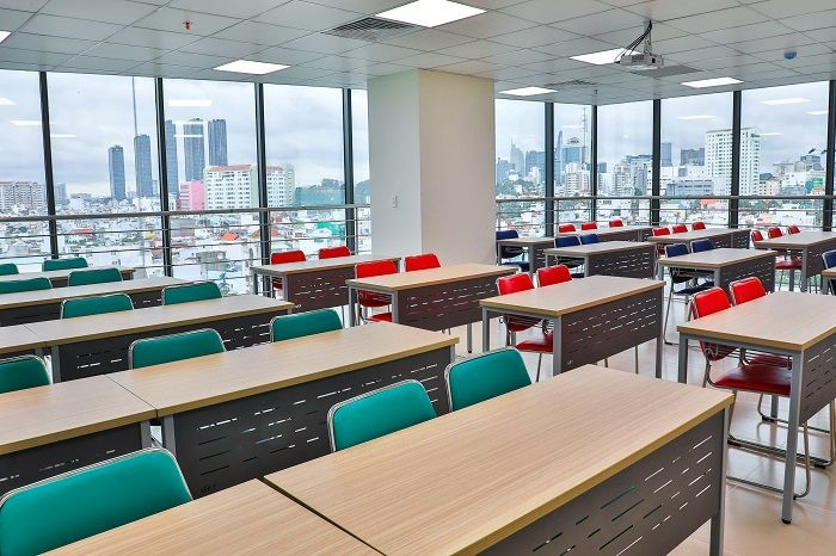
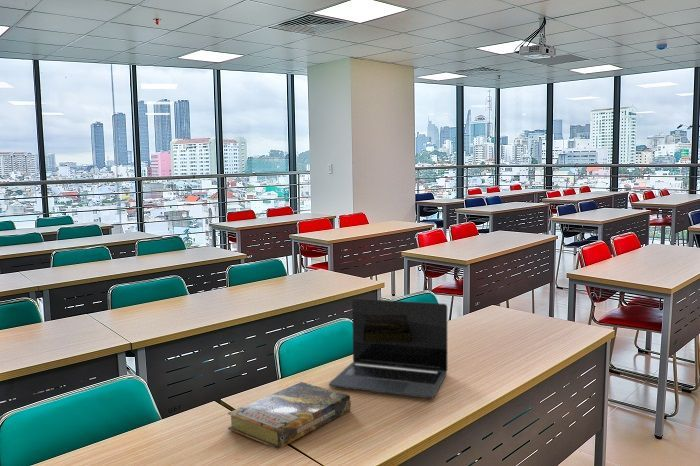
+ laptop [328,298,448,399]
+ book [227,381,352,450]
